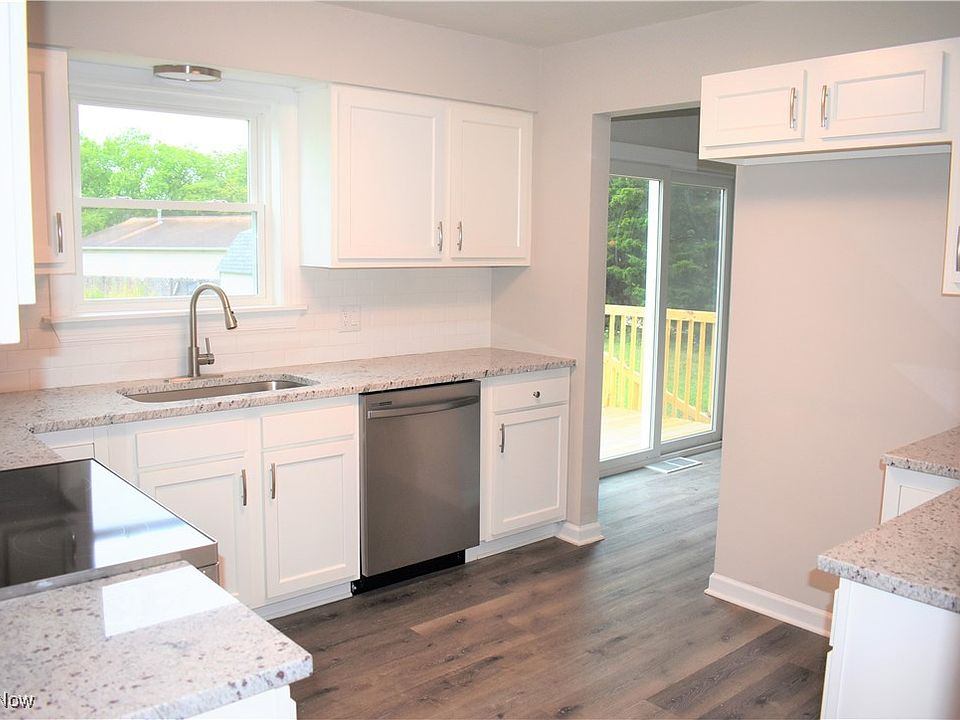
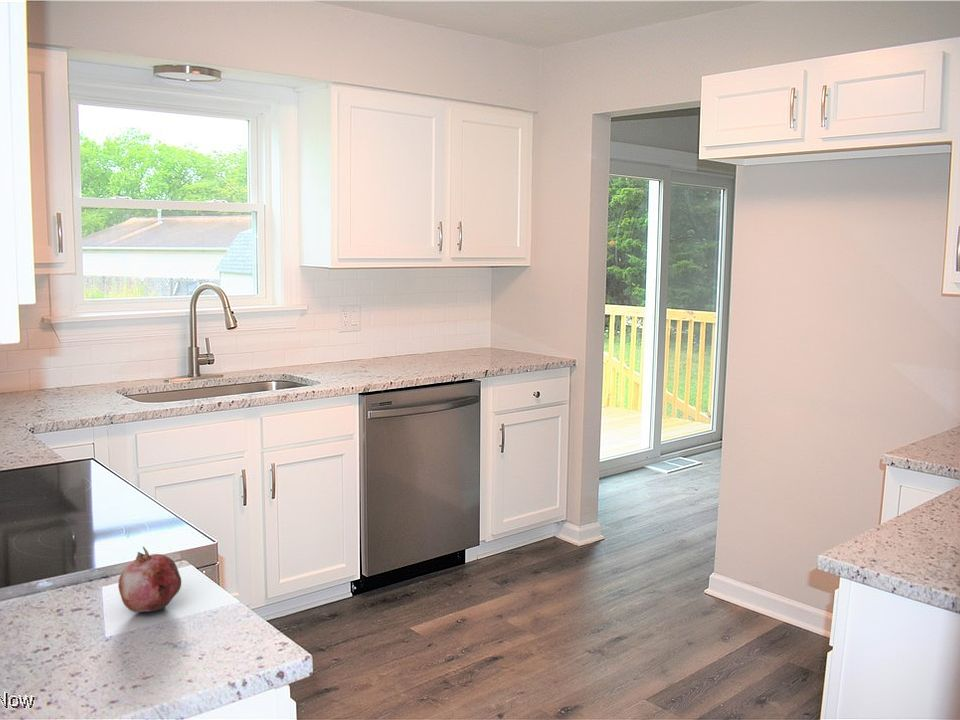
+ fruit [117,546,182,613]
